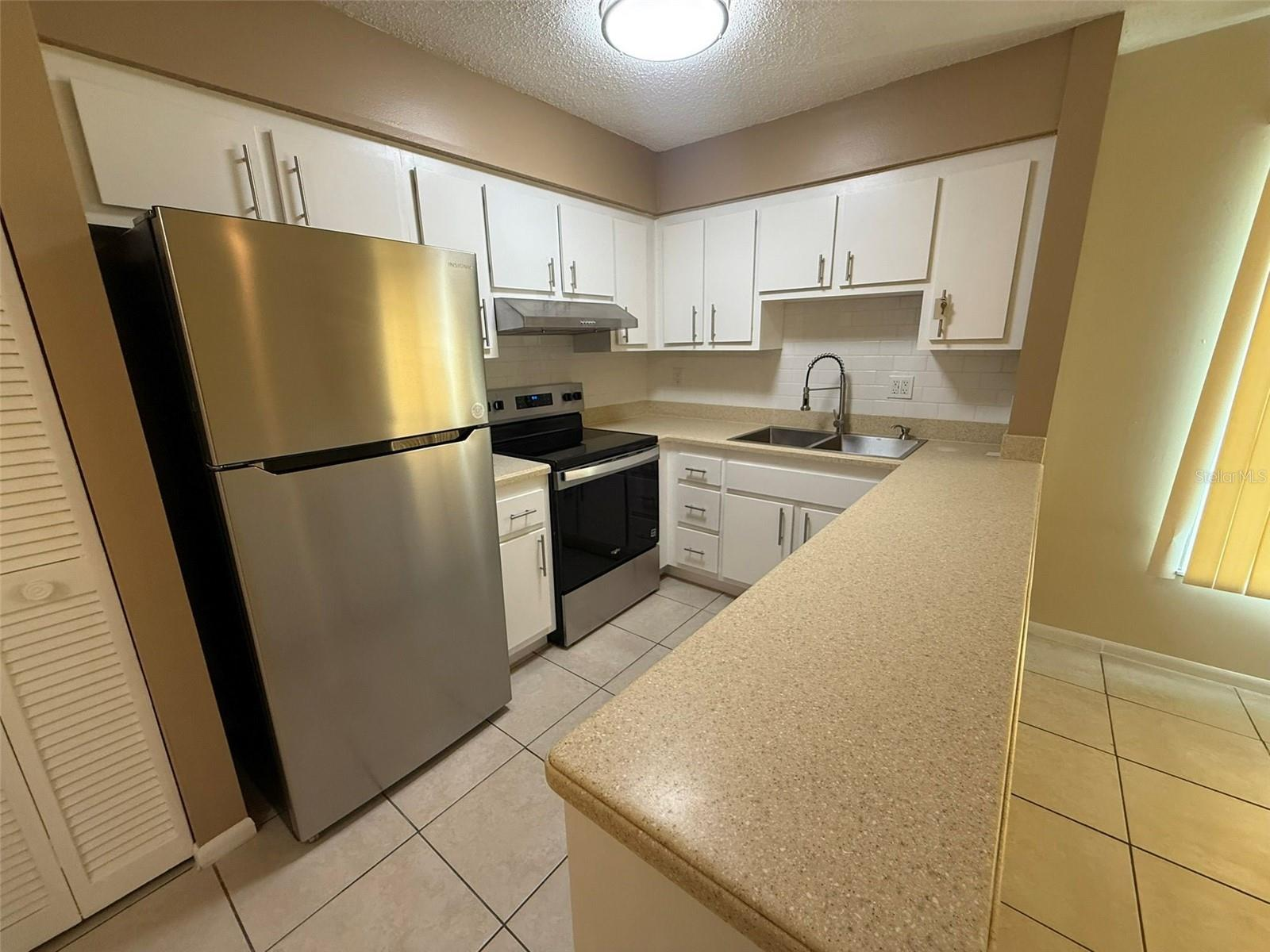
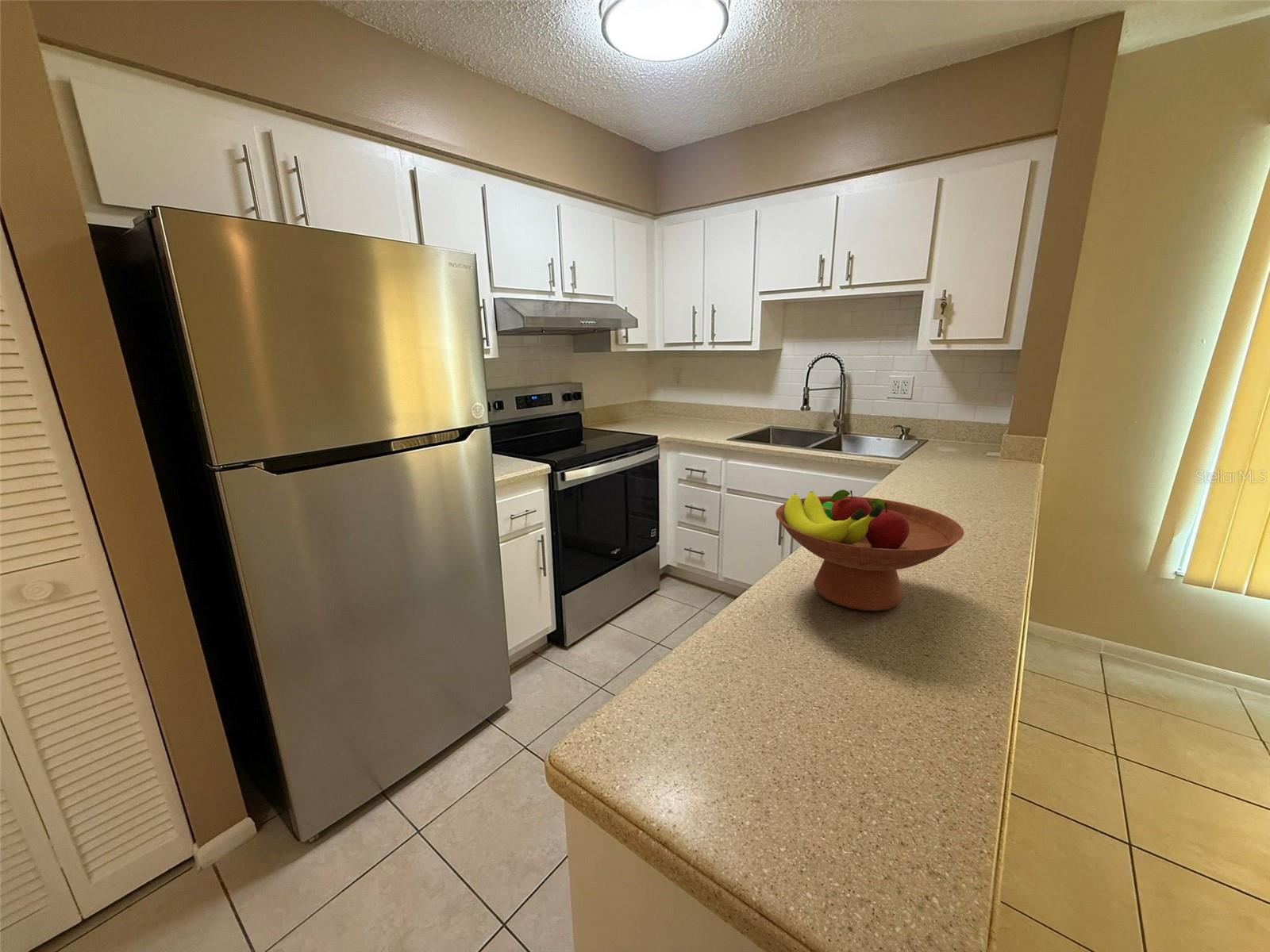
+ fruit bowl [775,489,964,612]
